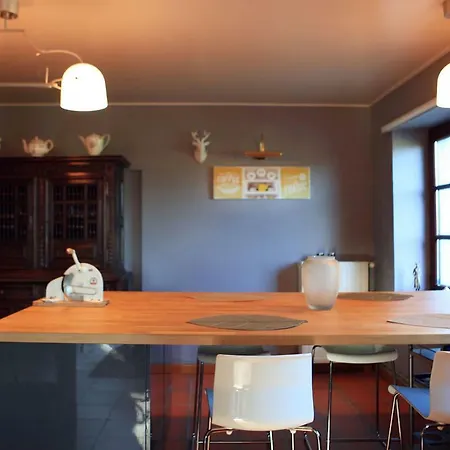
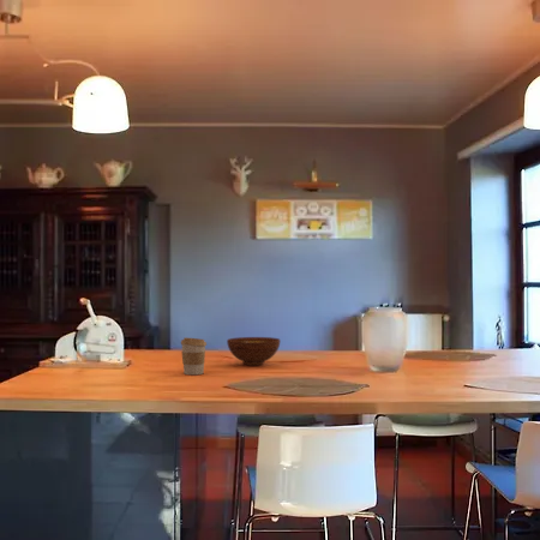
+ bowl [226,336,281,366]
+ coffee cup [180,336,208,376]
